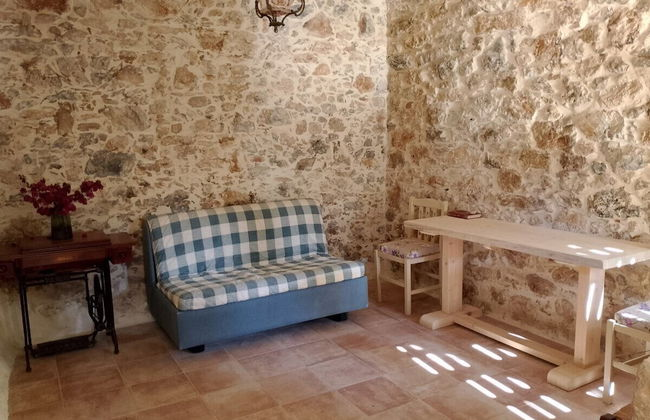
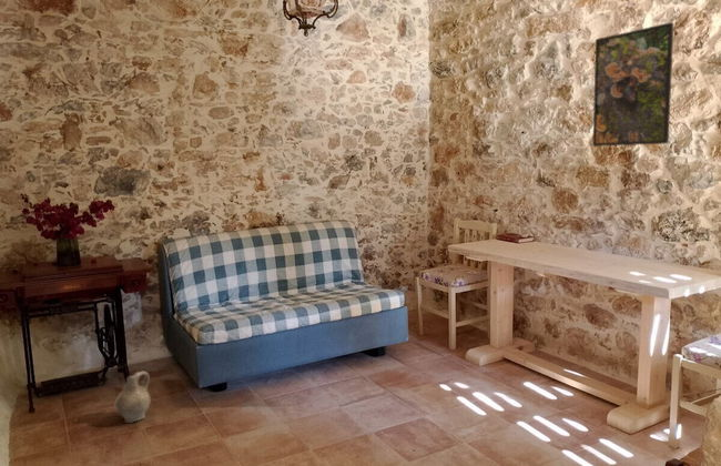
+ ceramic jug [114,371,152,424]
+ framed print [591,21,674,148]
